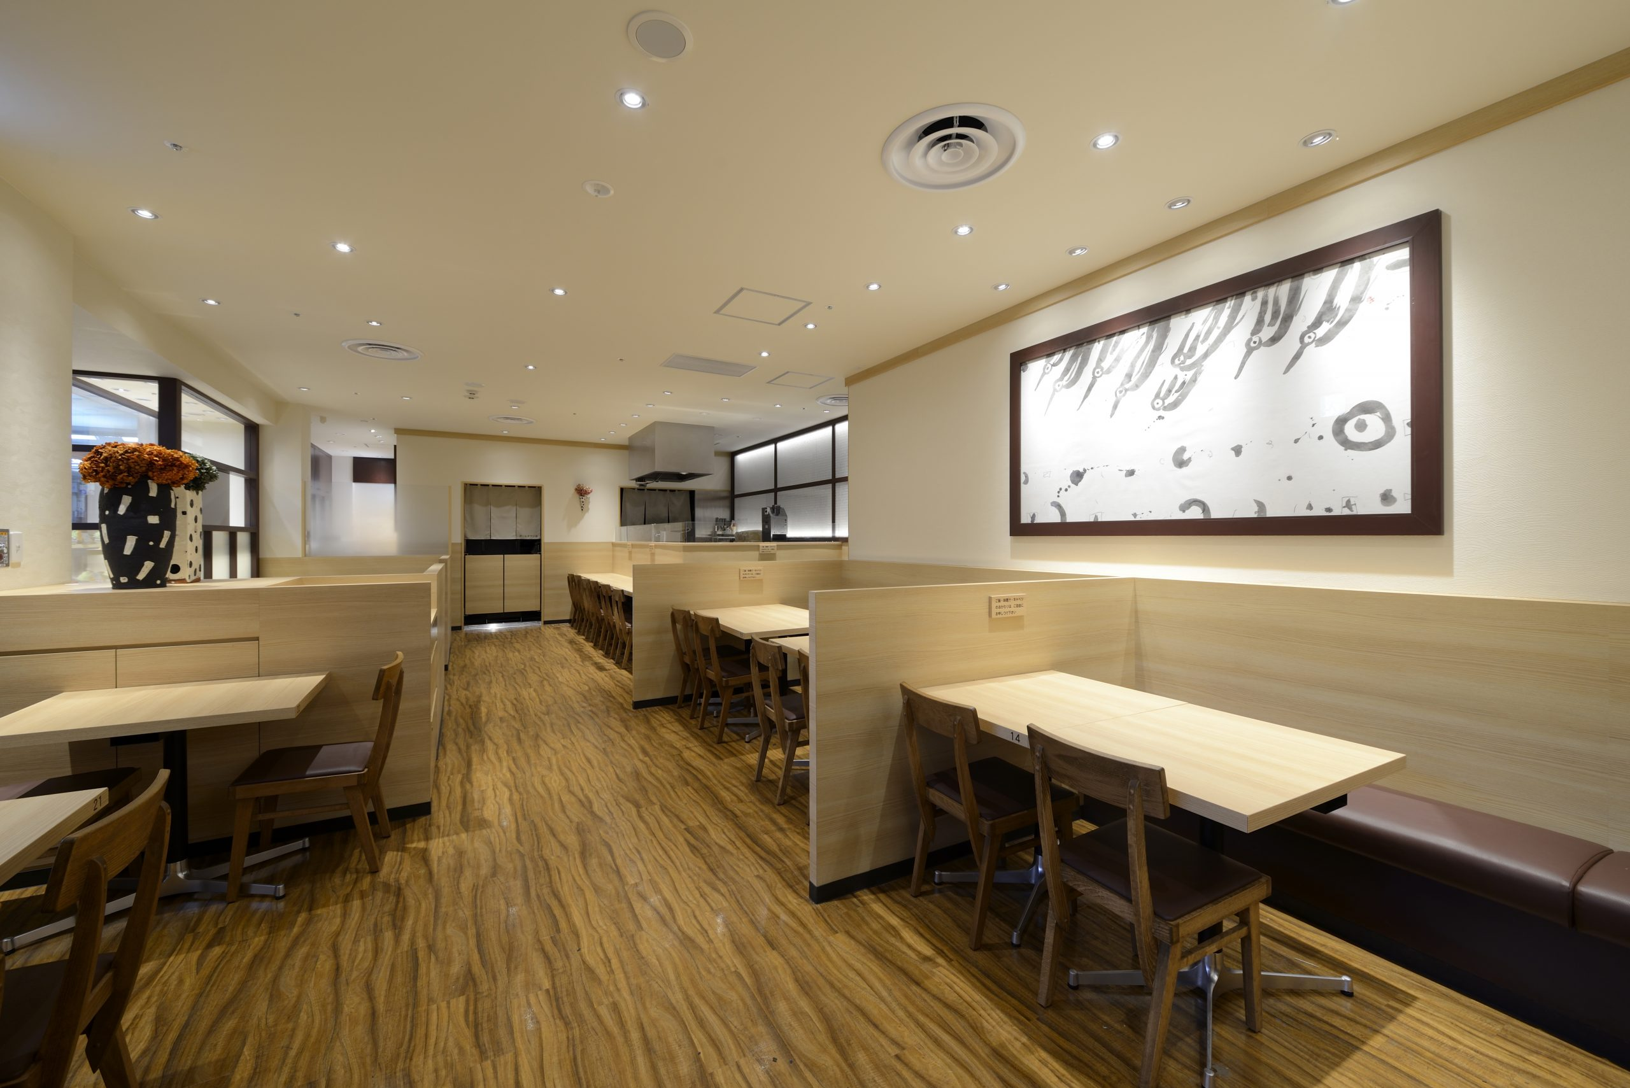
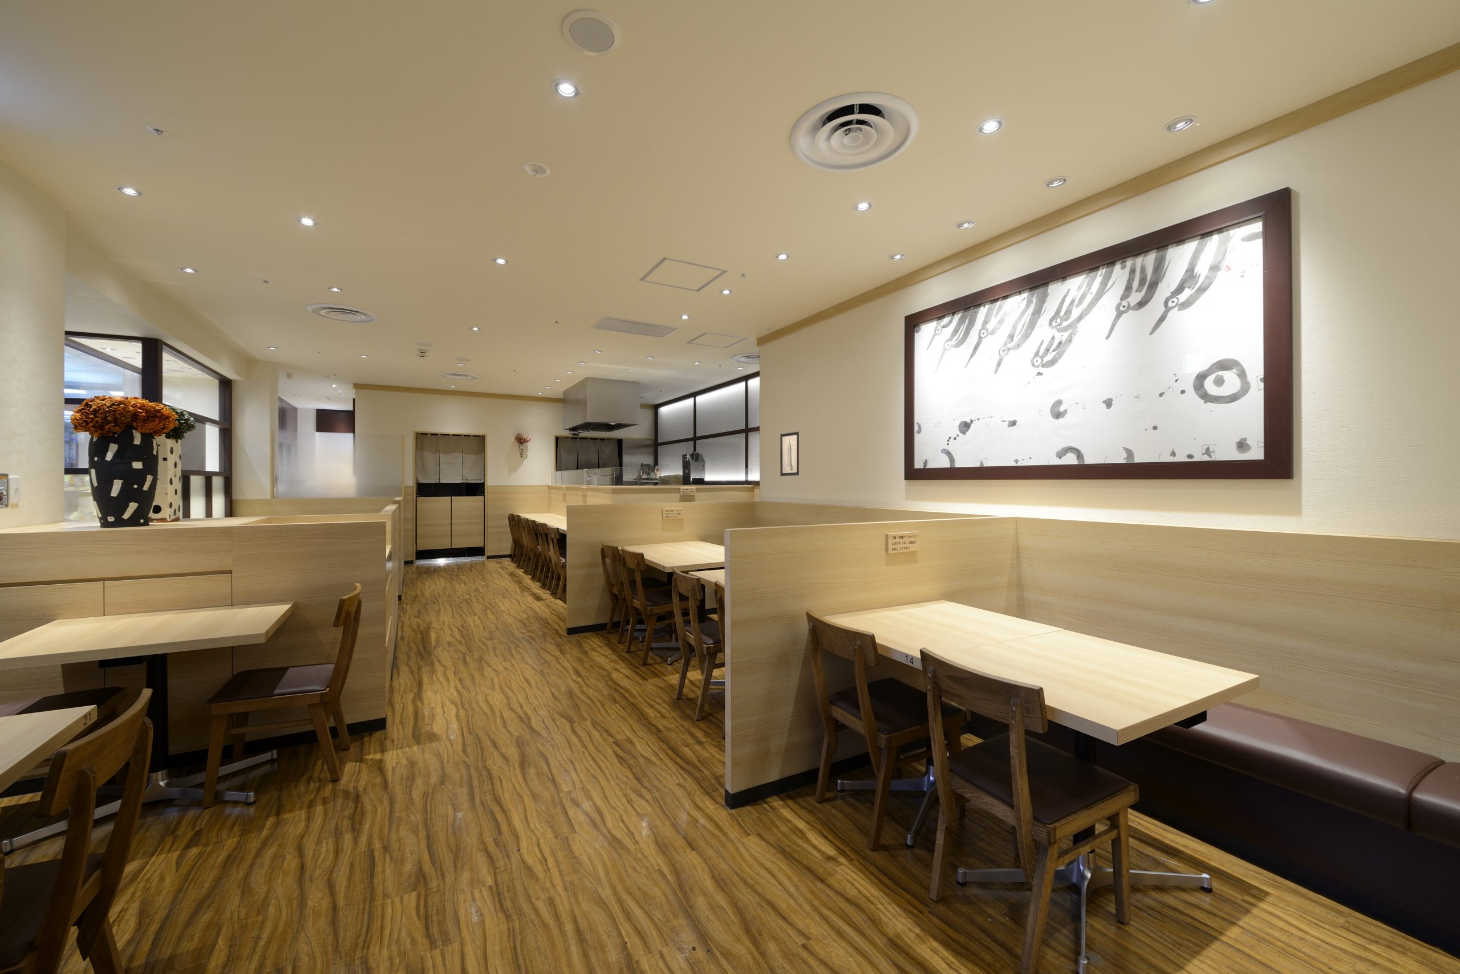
+ wall art [780,432,800,476]
